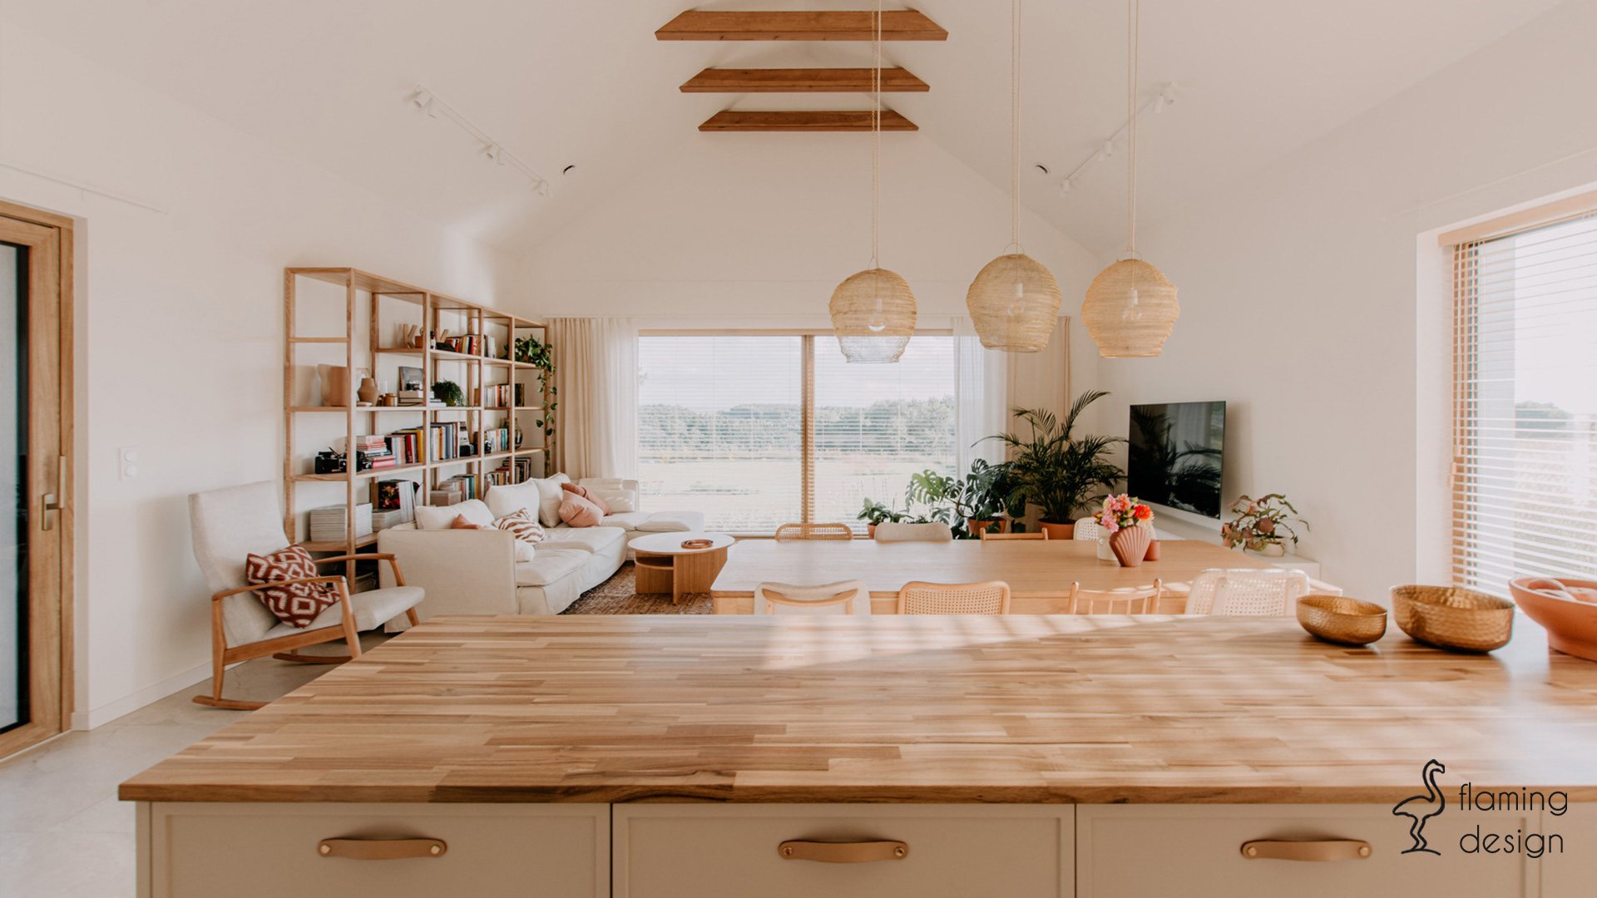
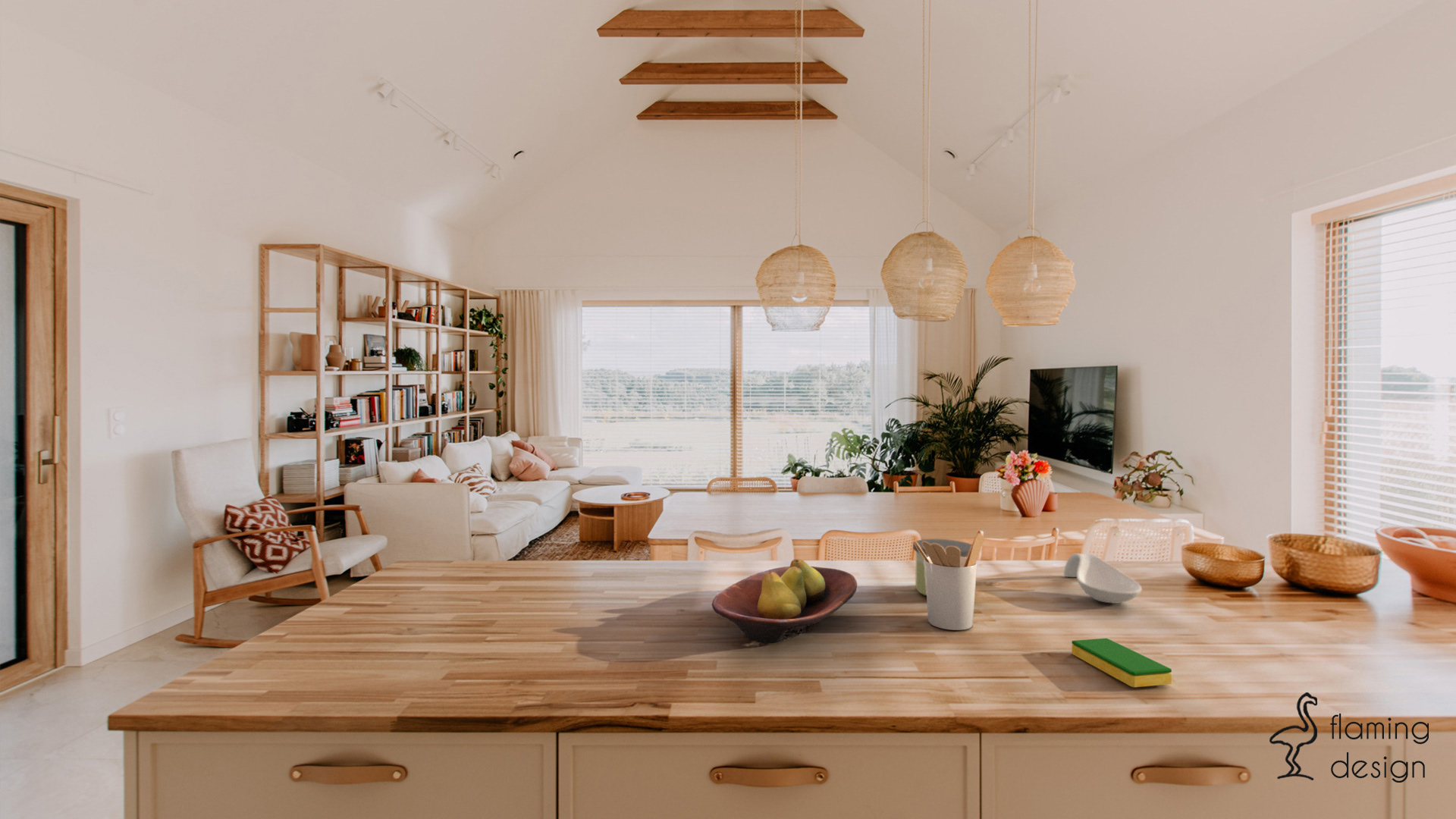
+ utensil holder [913,533,984,631]
+ candle [912,538,972,597]
+ spoon rest [1063,552,1142,604]
+ fruit bowl [711,558,858,644]
+ dish sponge [1071,638,1172,688]
